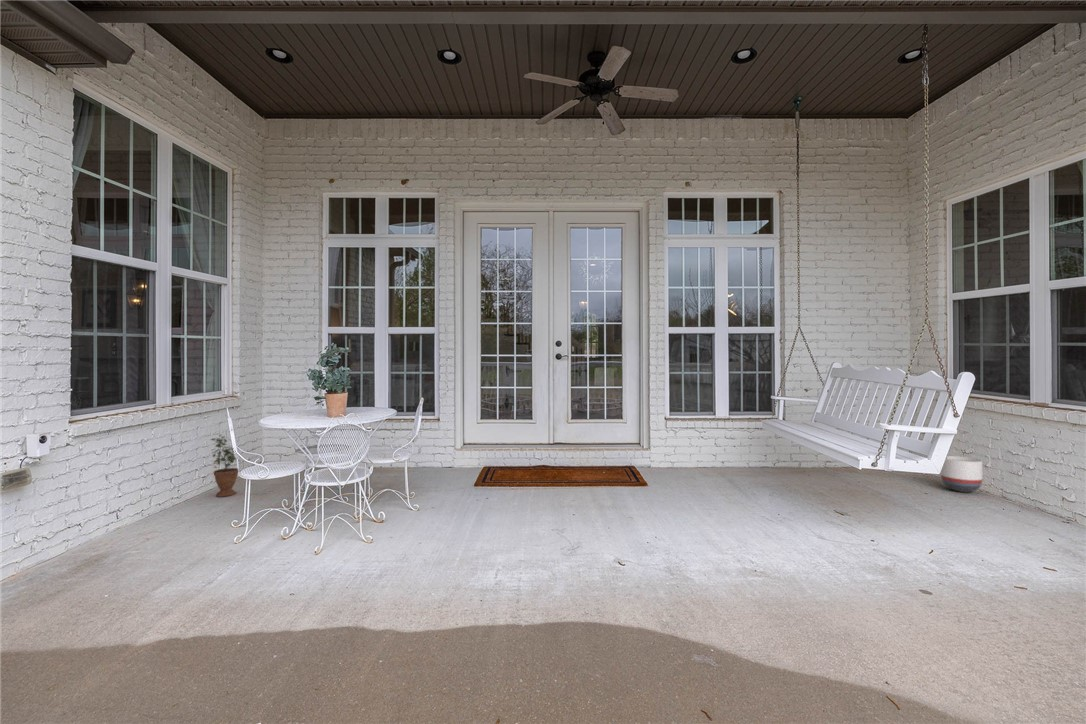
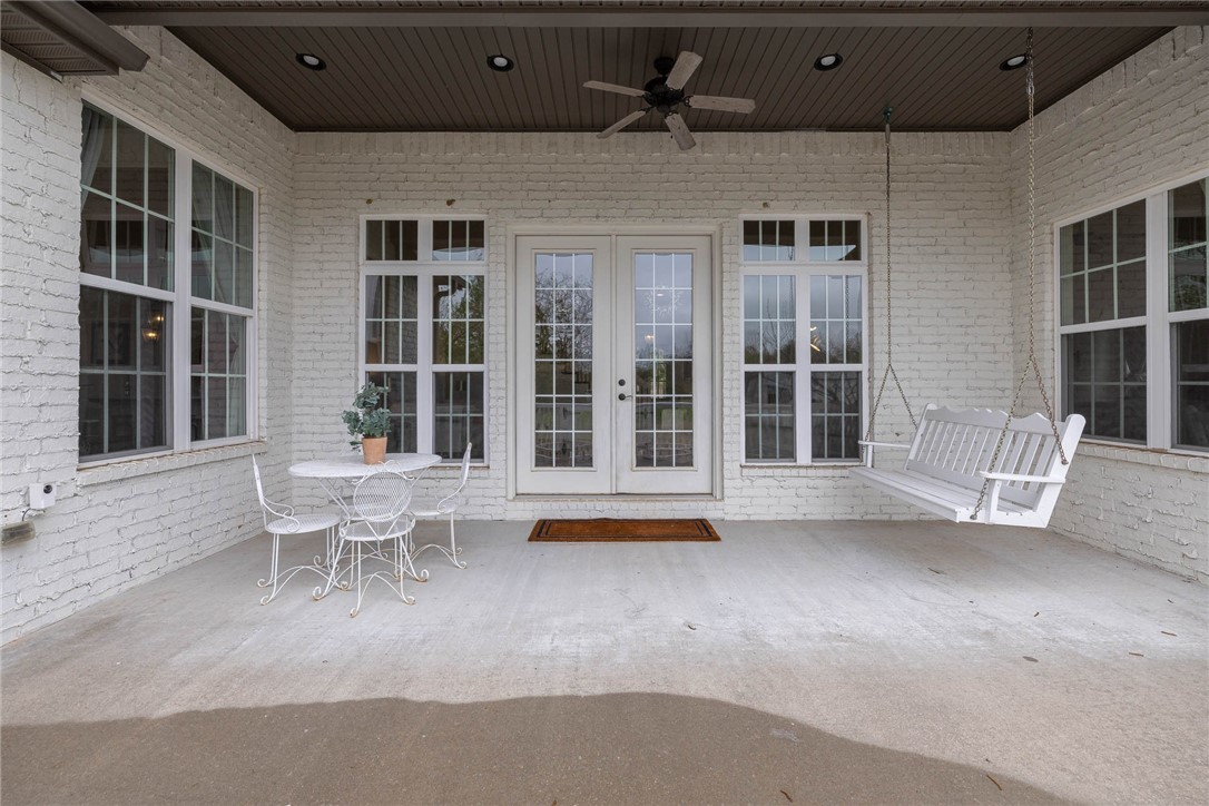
- potted plant [209,432,240,498]
- planter [940,455,983,493]
